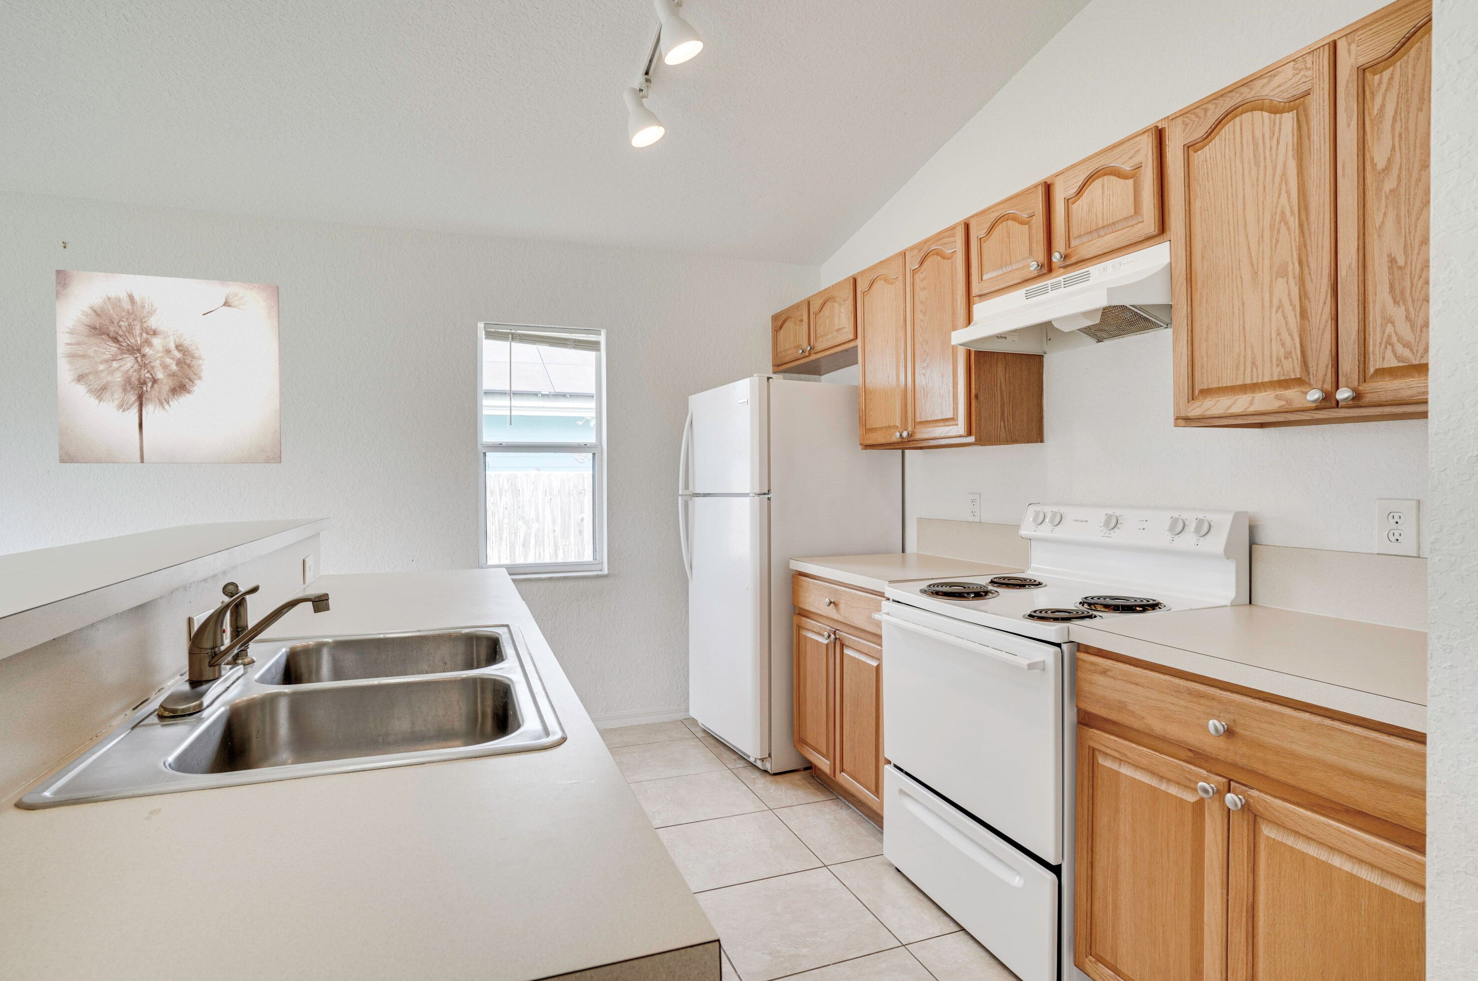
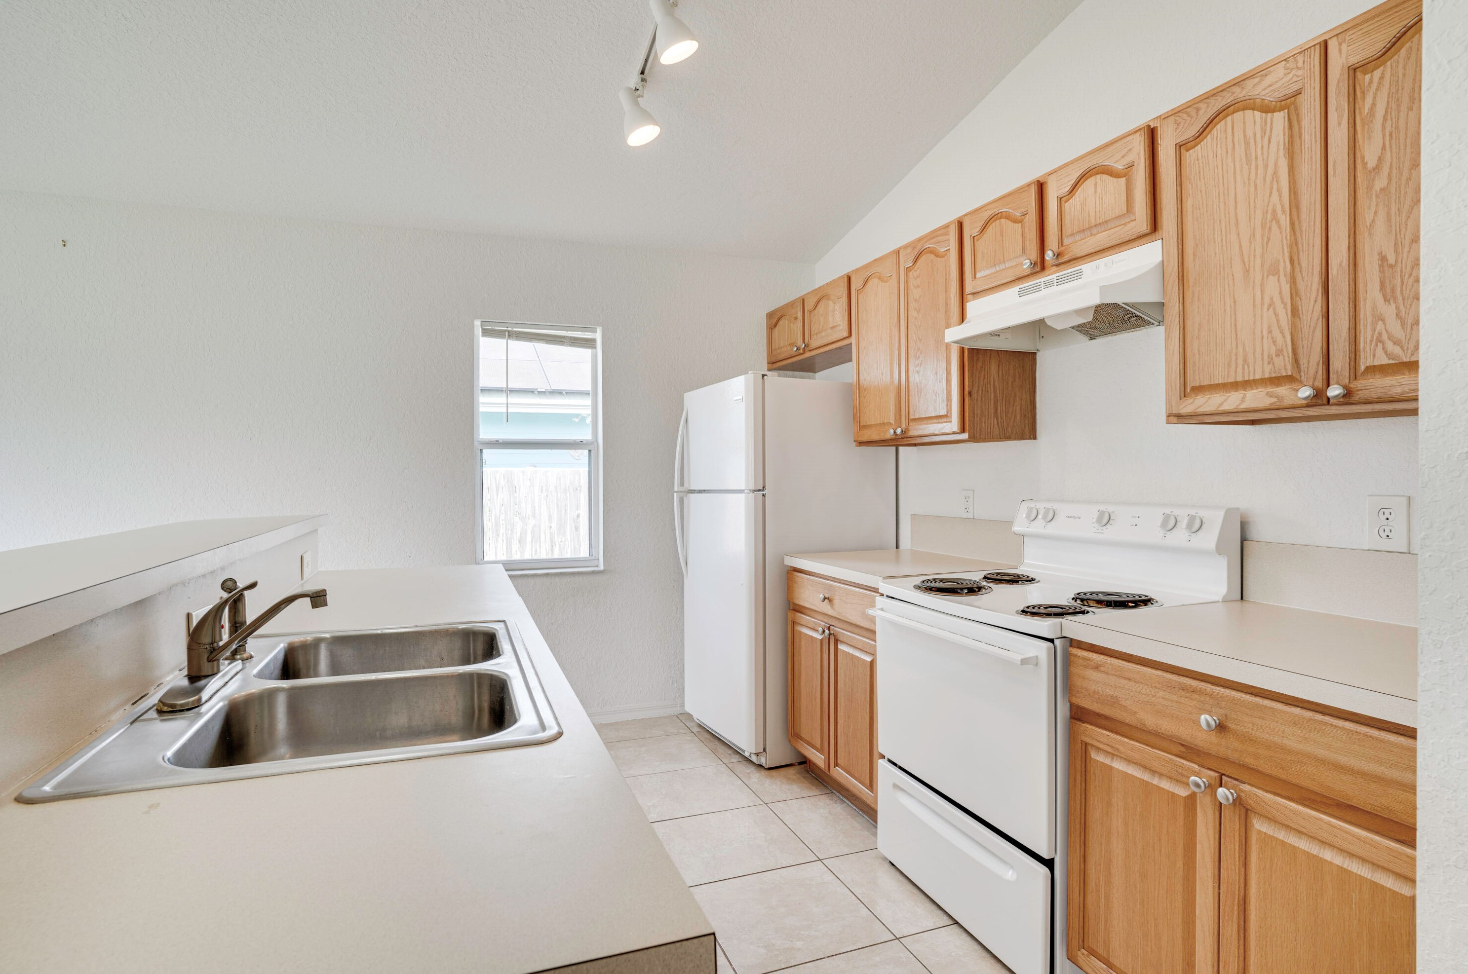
- wall art [55,269,281,463]
